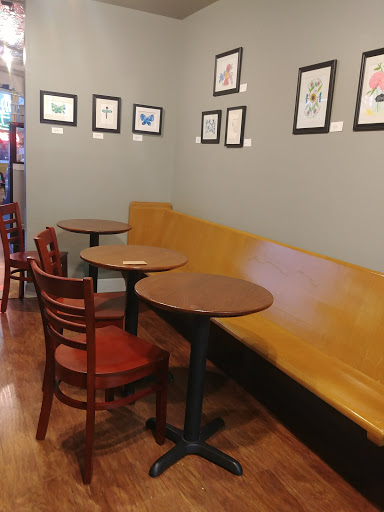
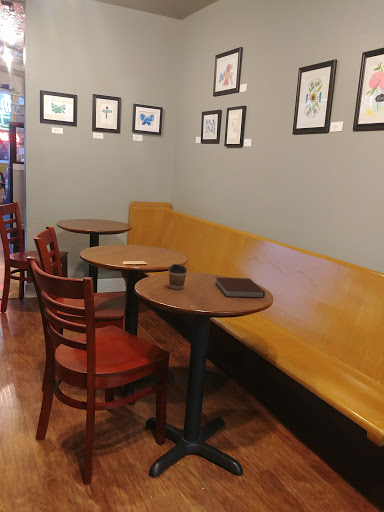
+ notebook [214,276,266,299]
+ coffee cup [168,263,188,290]
